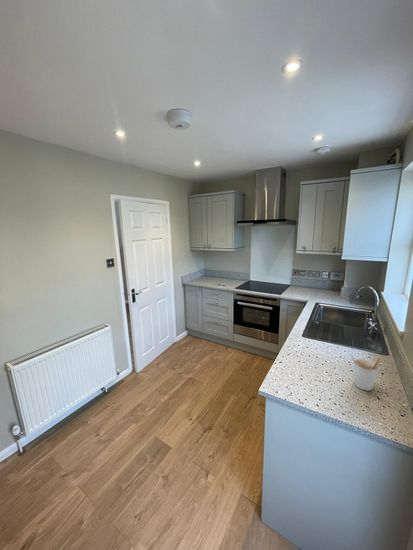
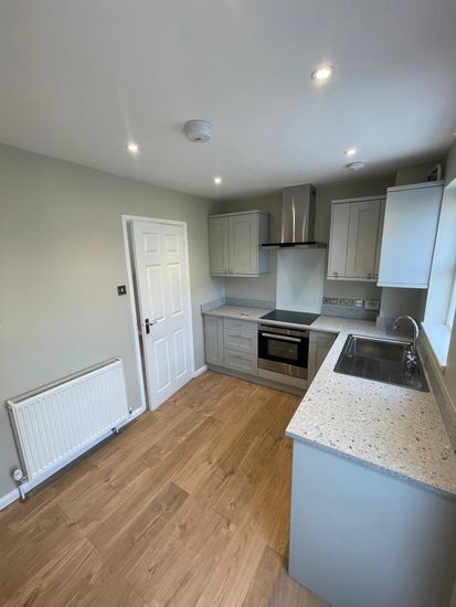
- utensil holder [349,353,383,392]
